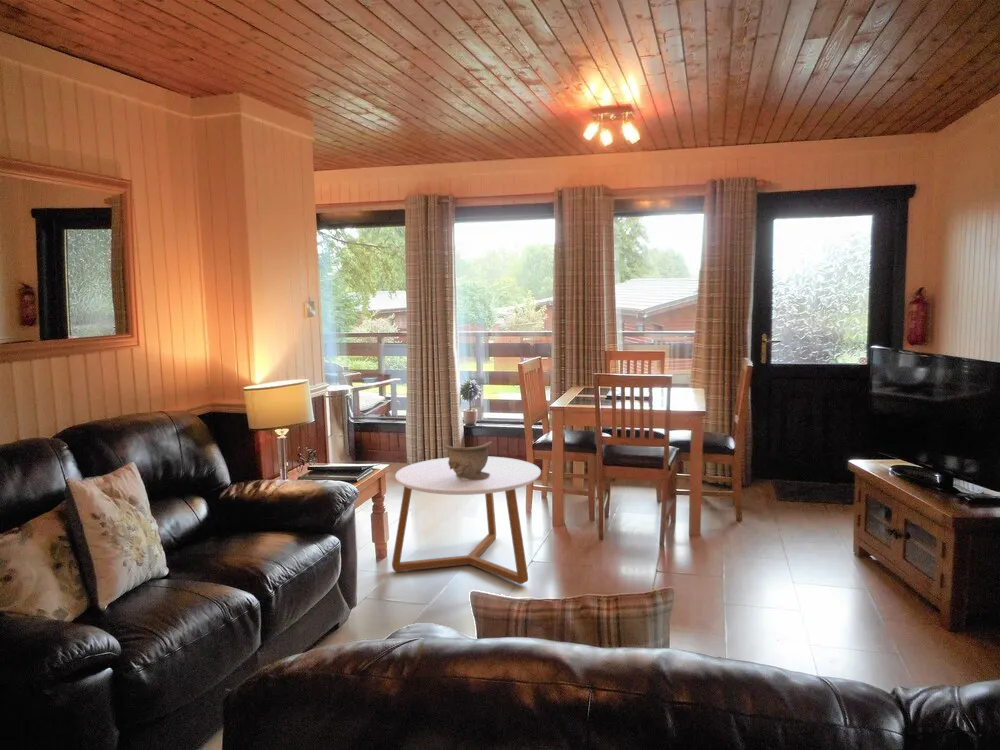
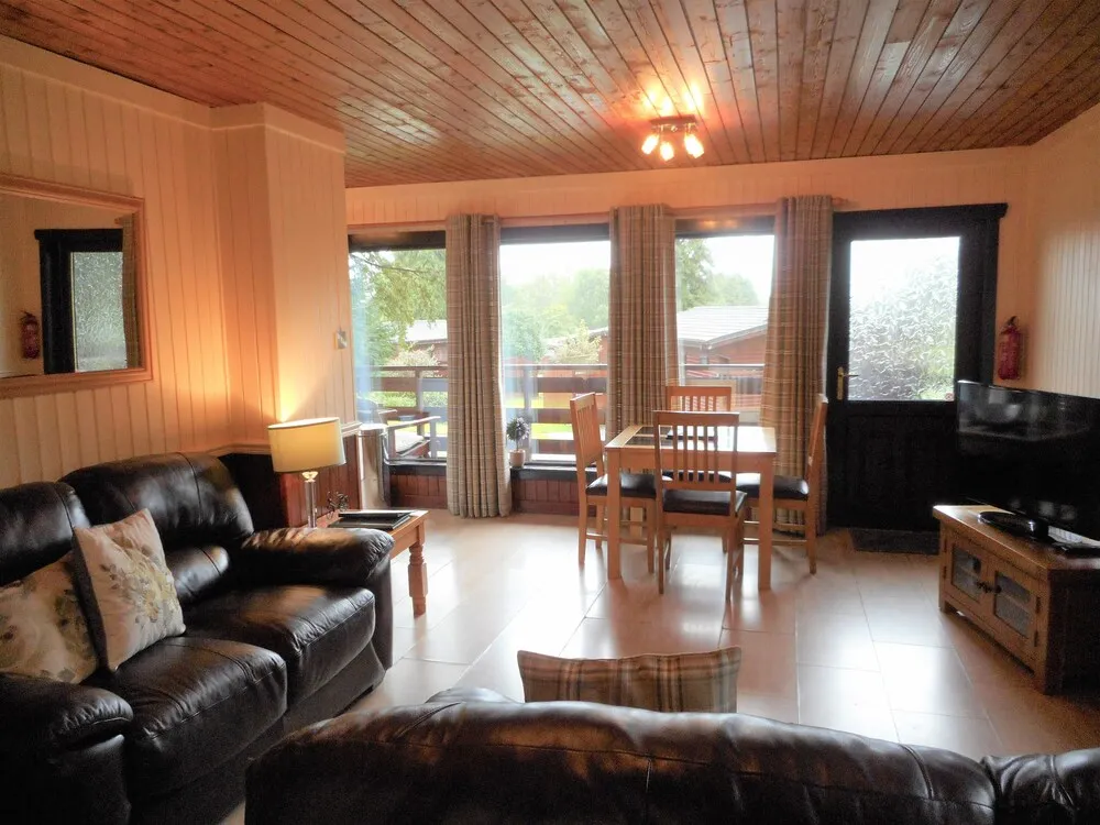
- decorative bowl [443,441,493,480]
- coffee table [391,456,542,585]
